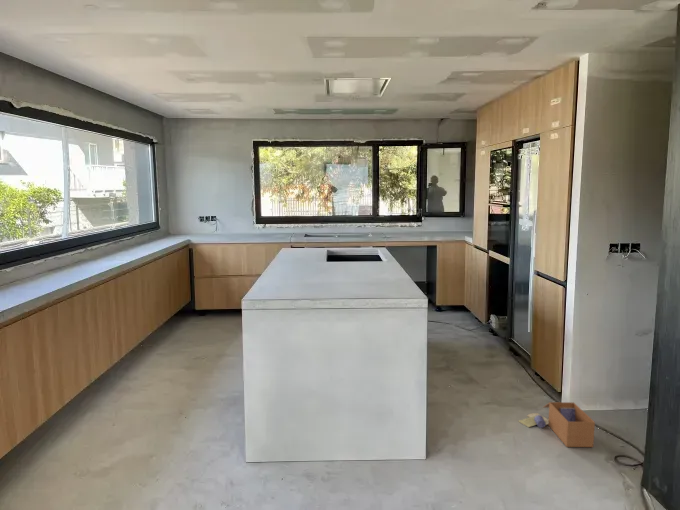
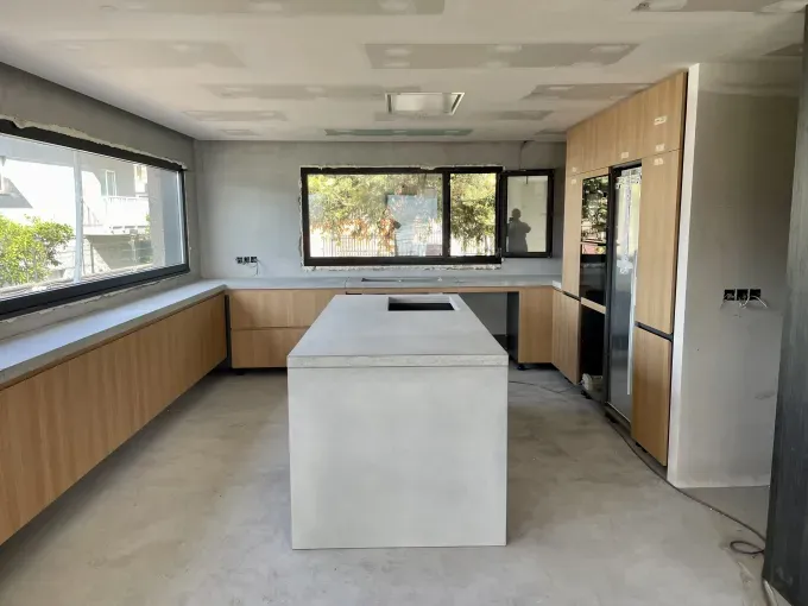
- cardboard box [517,401,596,448]
